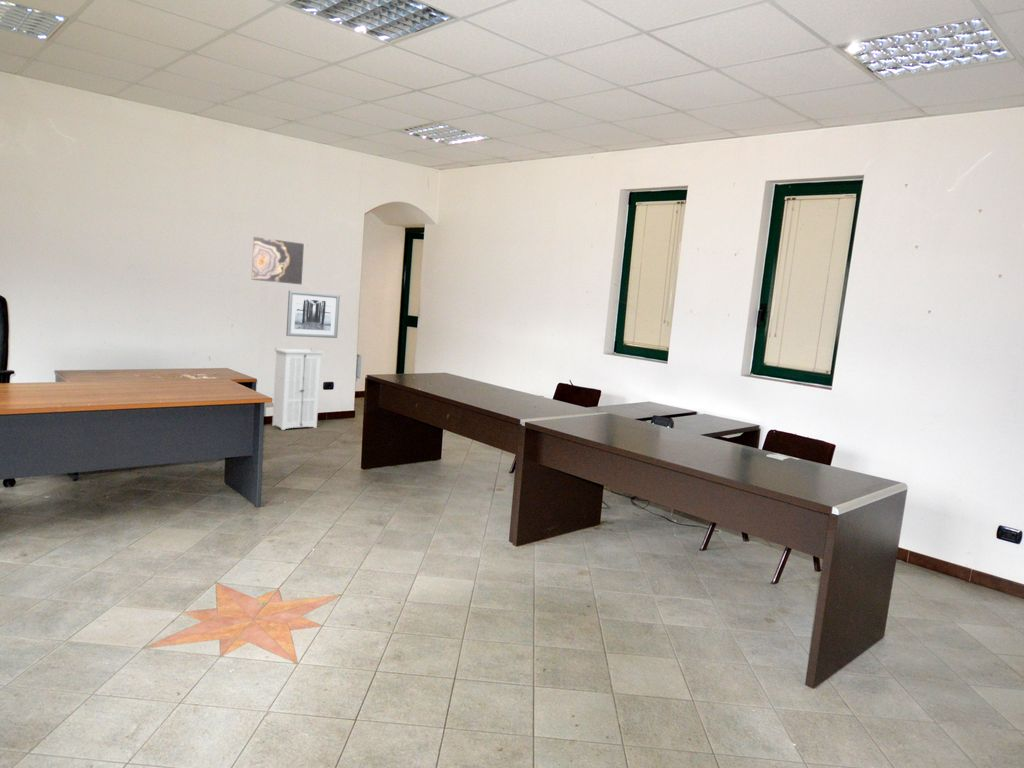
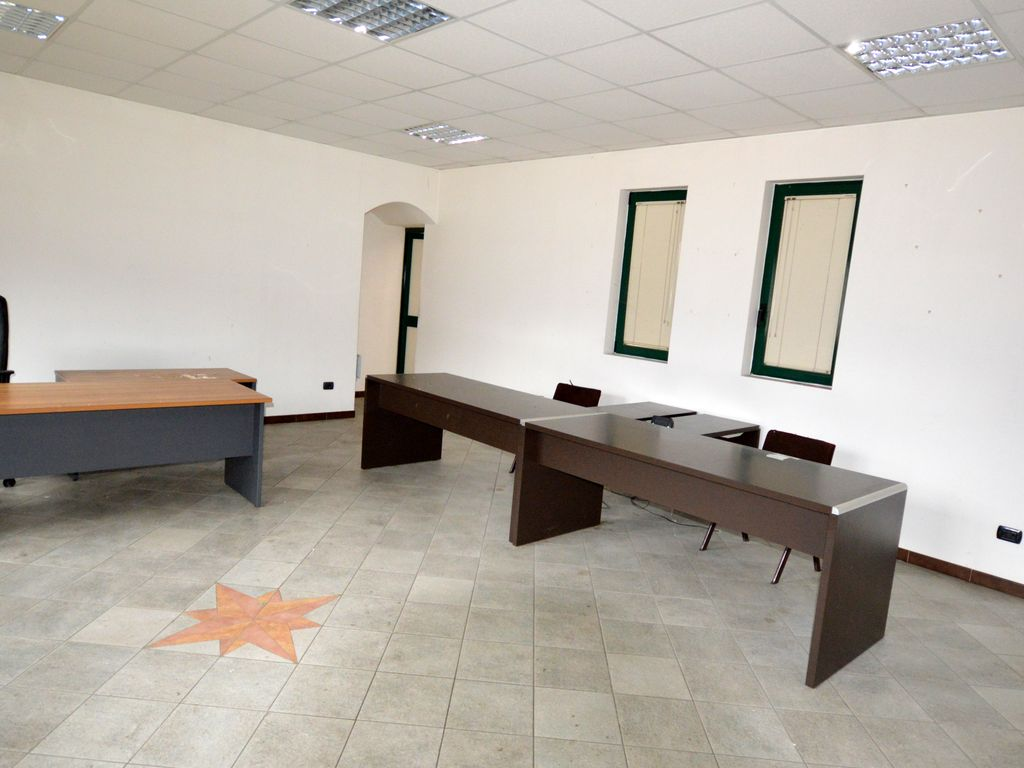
- storage cabinet [271,346,325,431]
- wall art [251,236,305,286]
- wall art [285,290,341,339]
